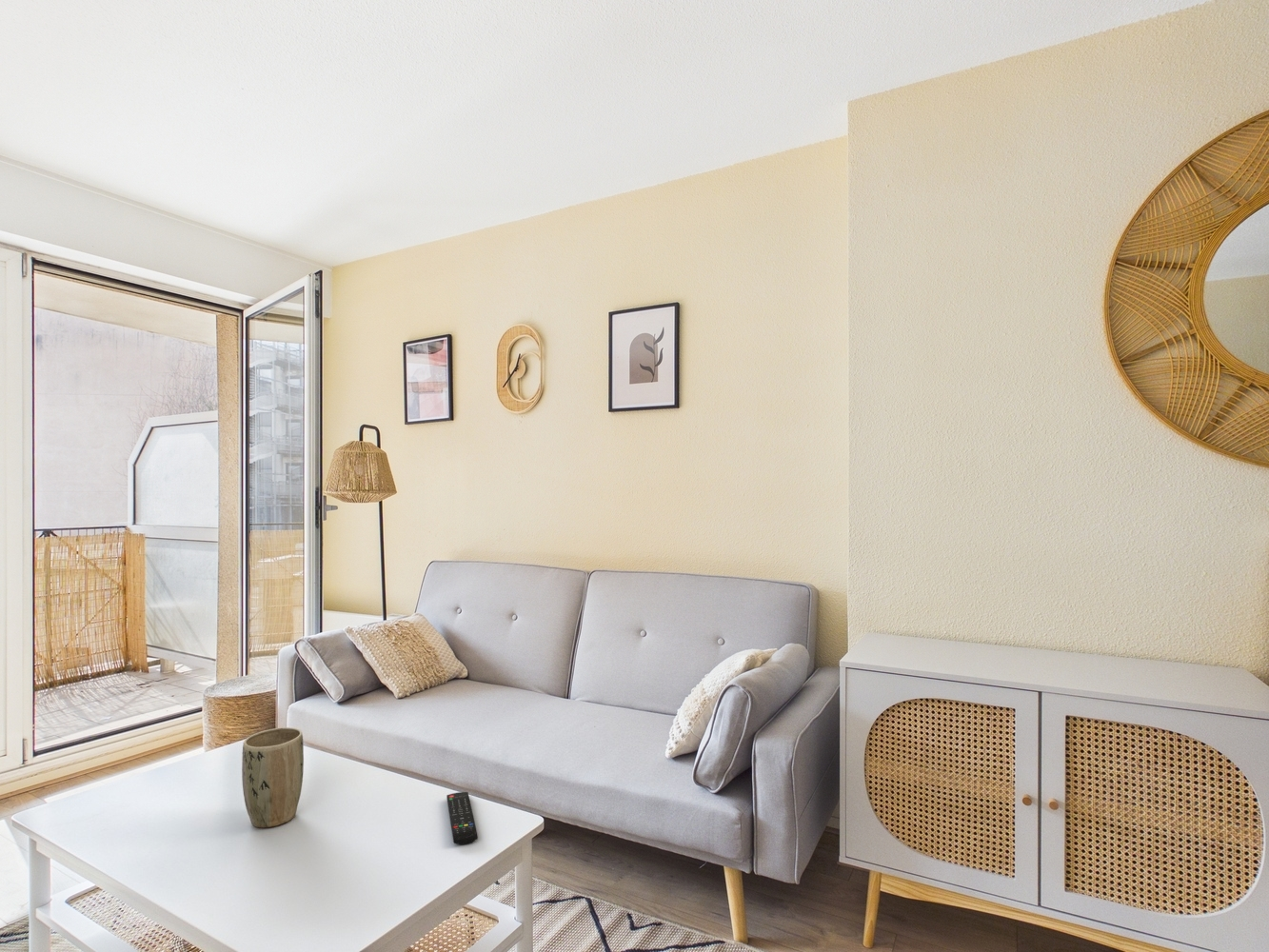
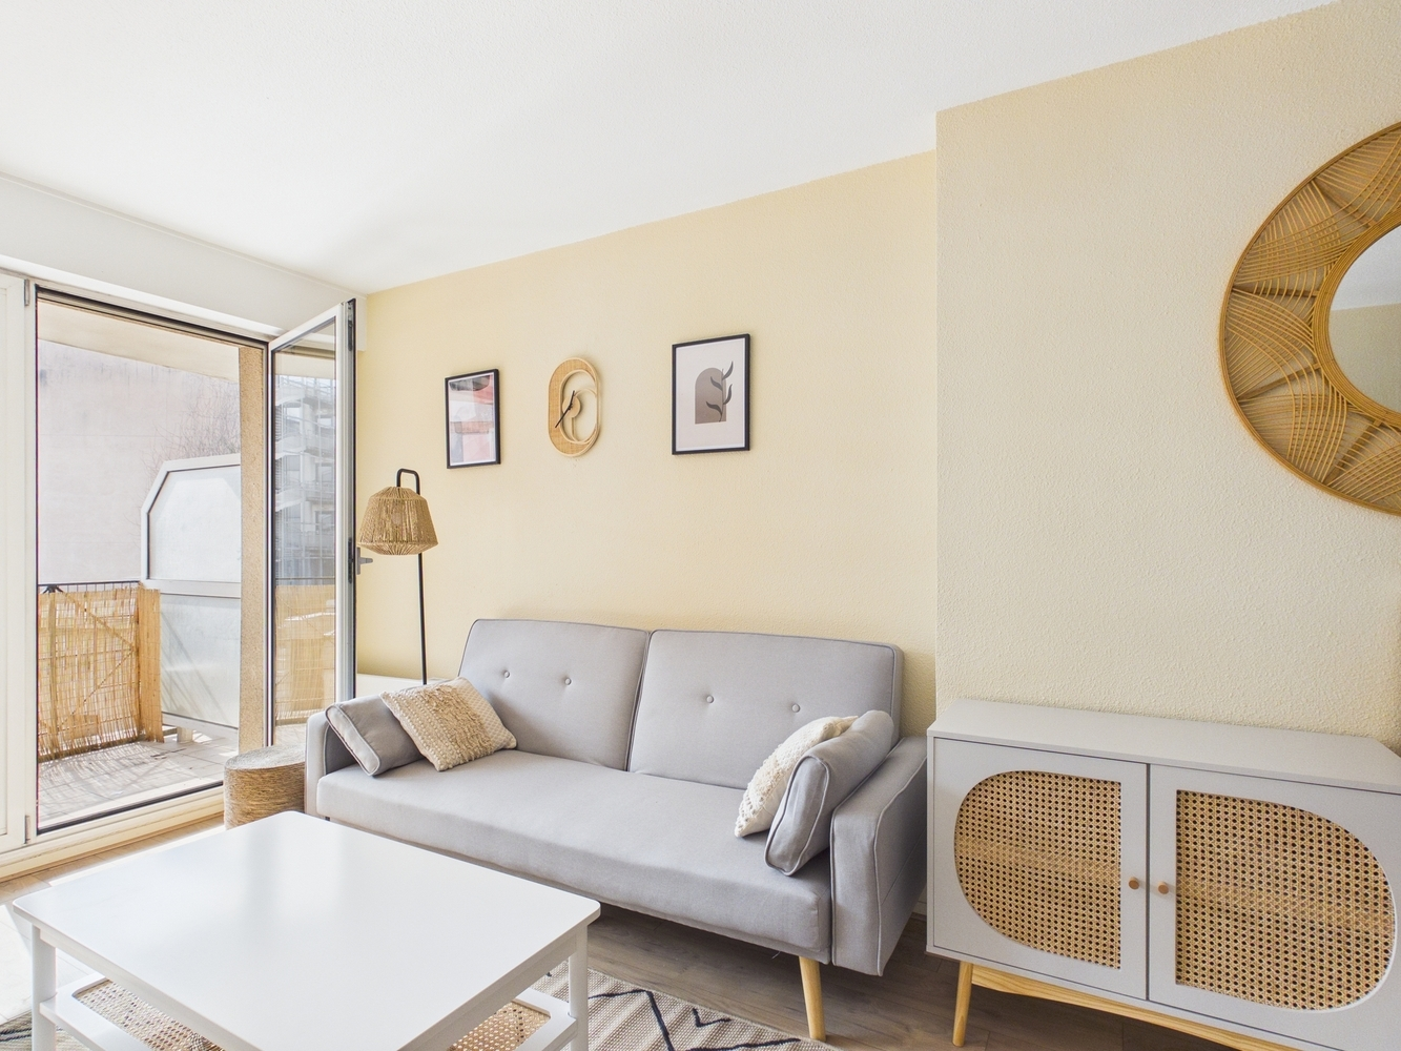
- plant pot [241,726,305,828]
- remote control [446,791,479,845]
